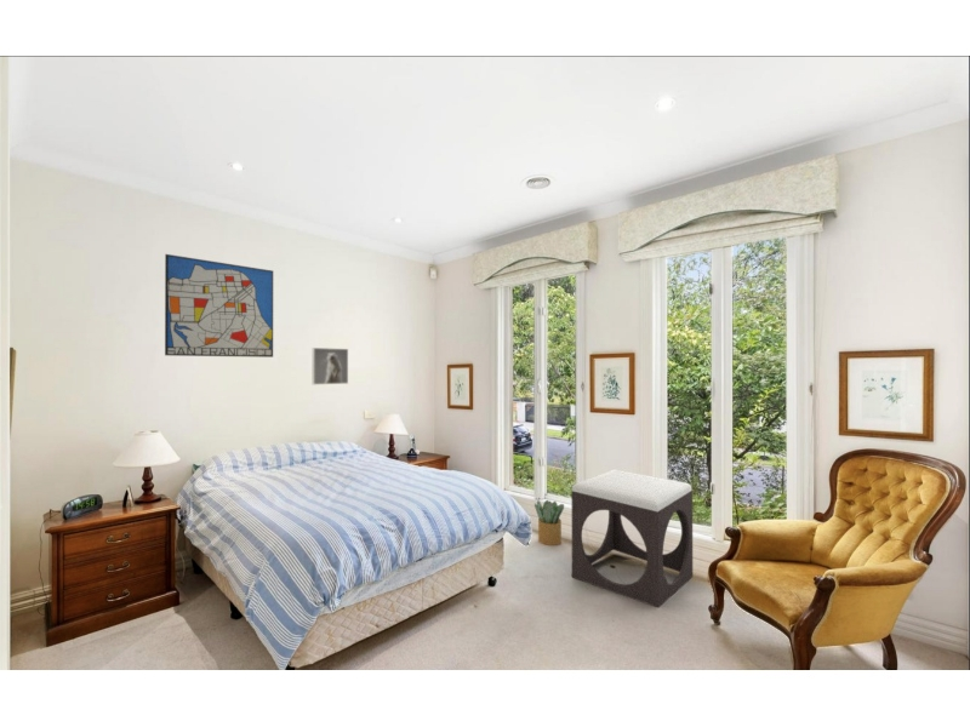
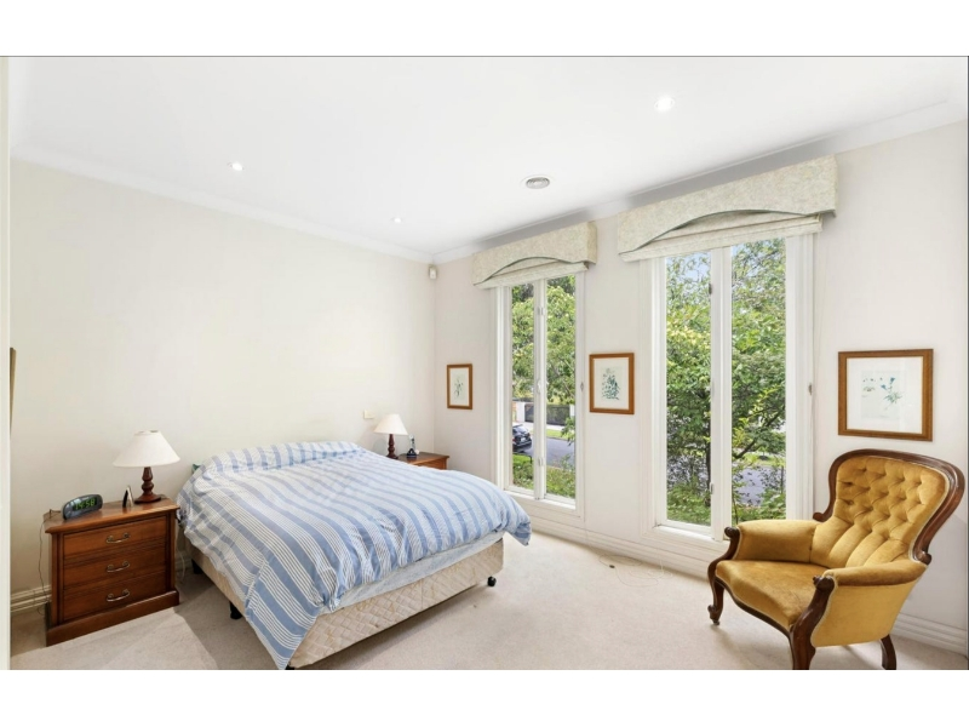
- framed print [312,347,349,385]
- potted plant [534,499,565,546]
- wall art [164,253,274,359]
- footstool [570,469,694,608]
